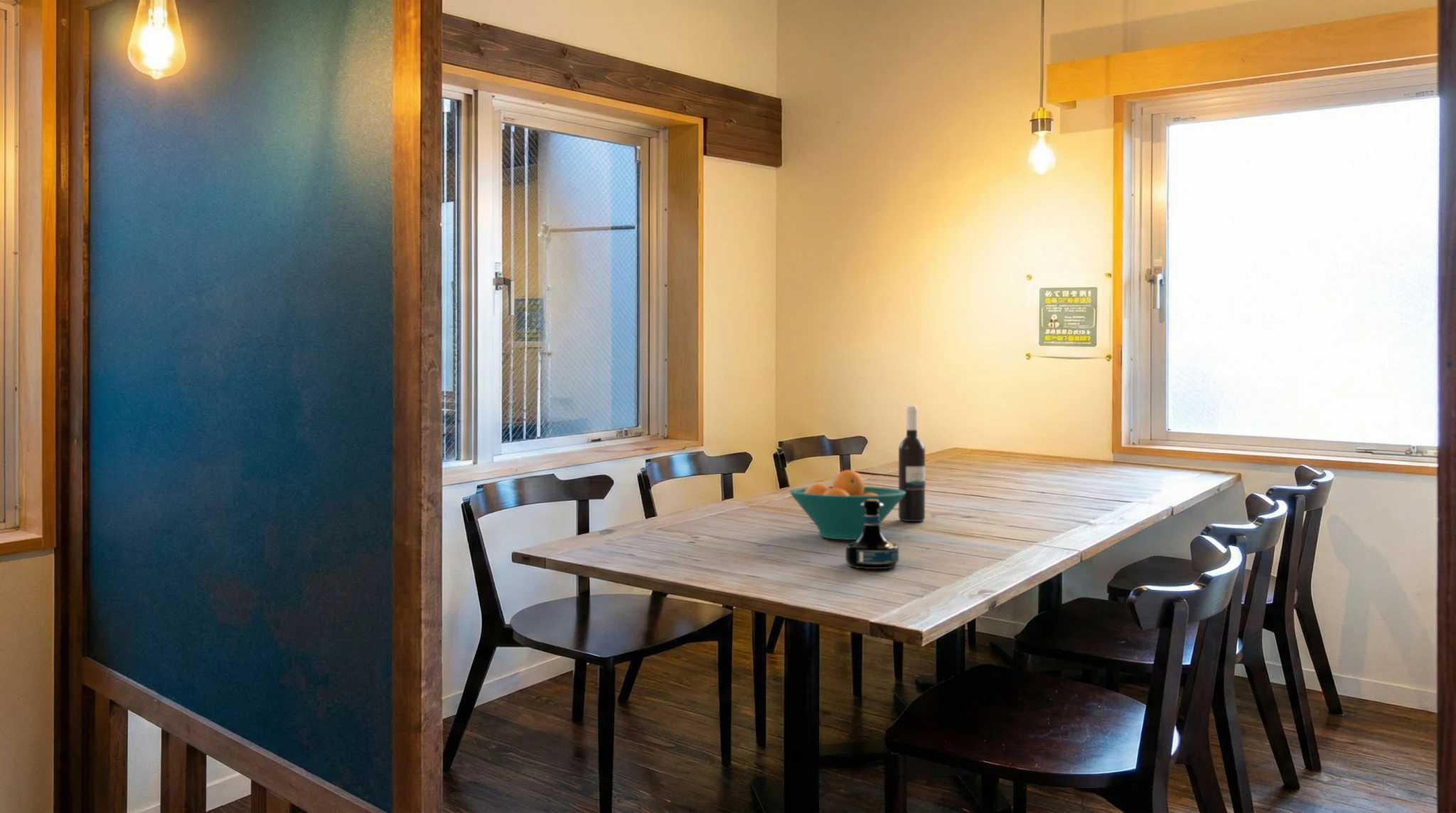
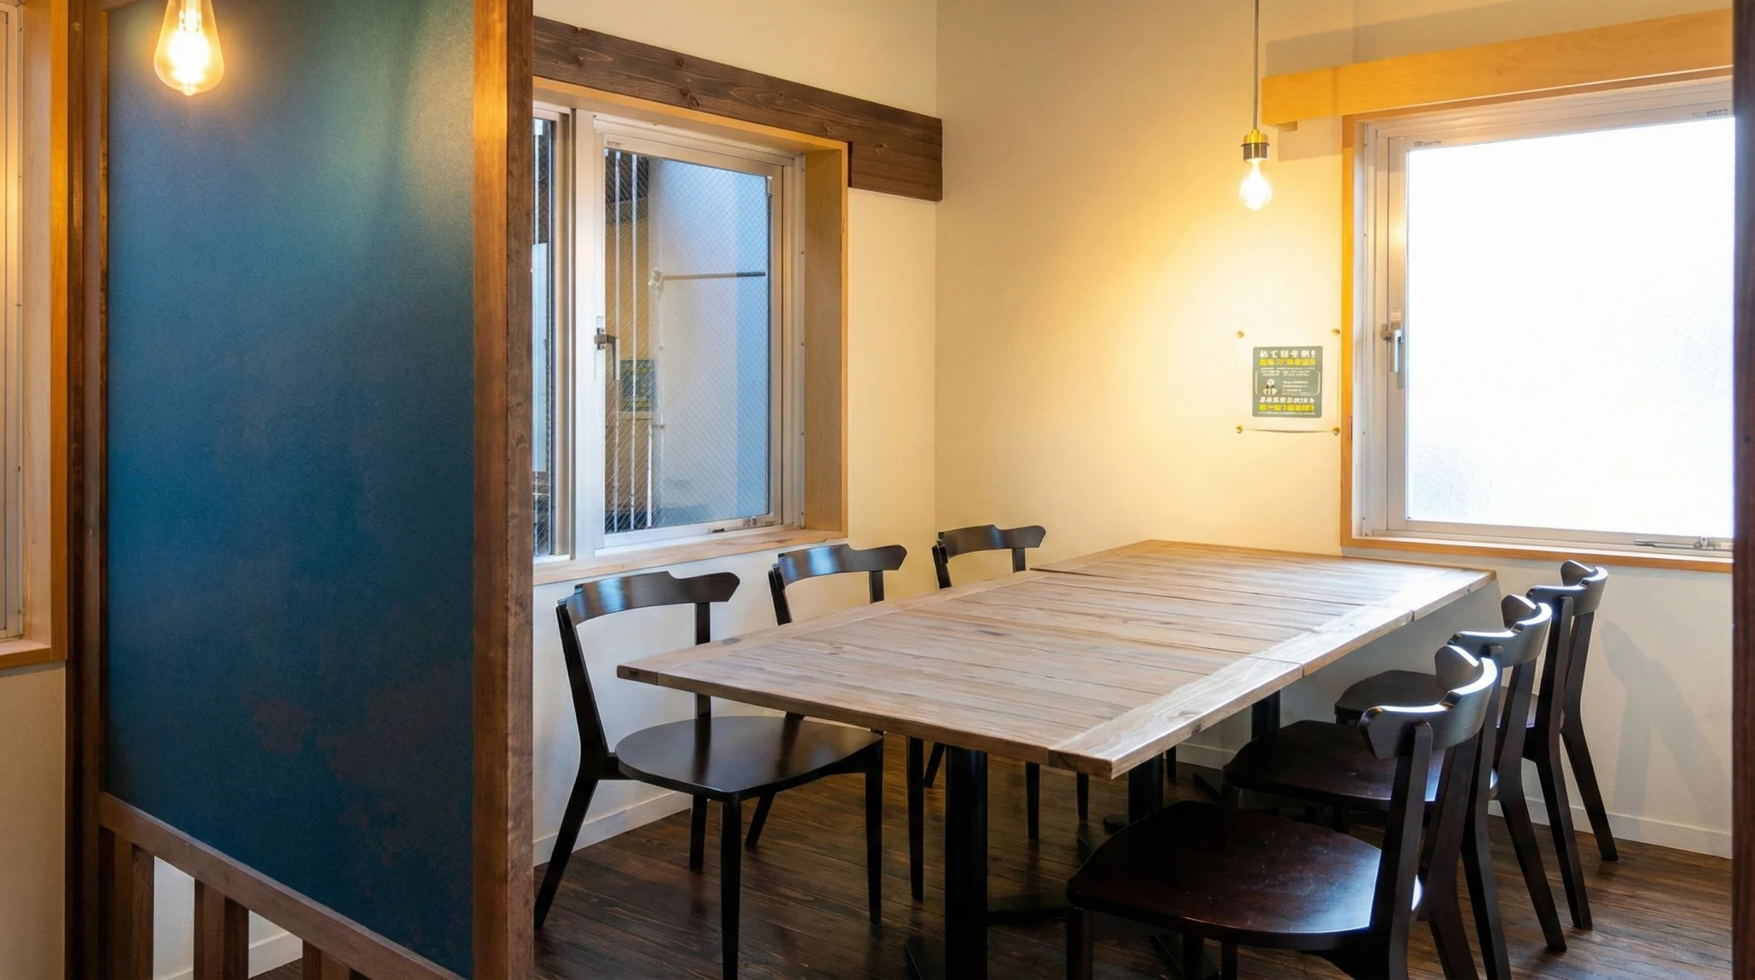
- wine bottle [898,405,926,522]
- tequila bottle [845,499,899,570]
- fruit bowl [788,469,906,541]
